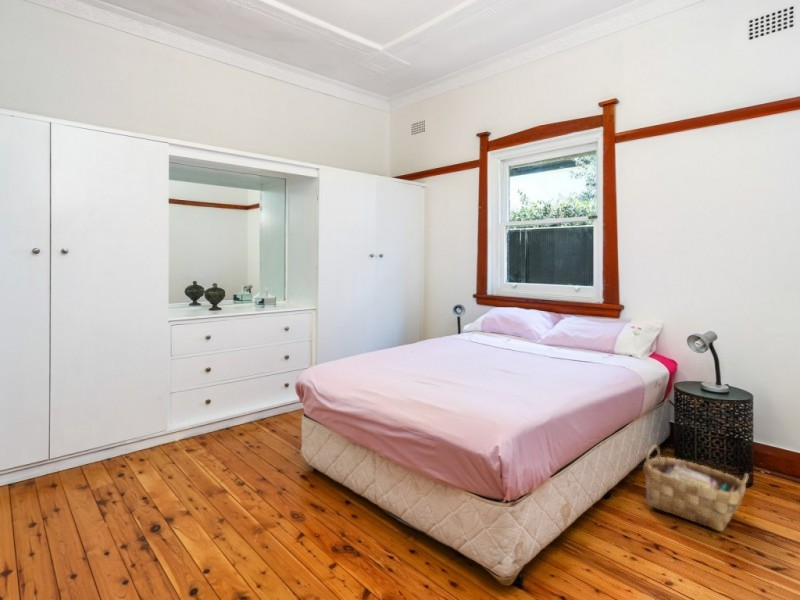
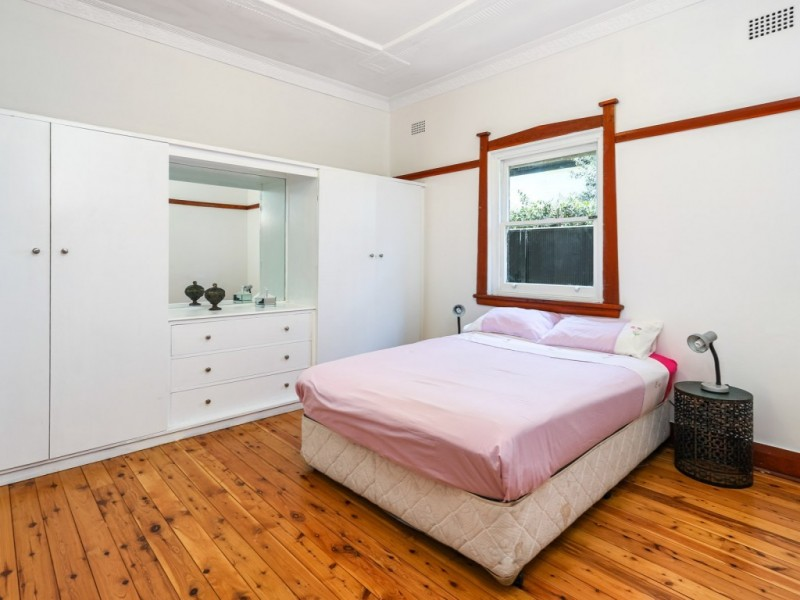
- woven basket [642,444,750,532]
